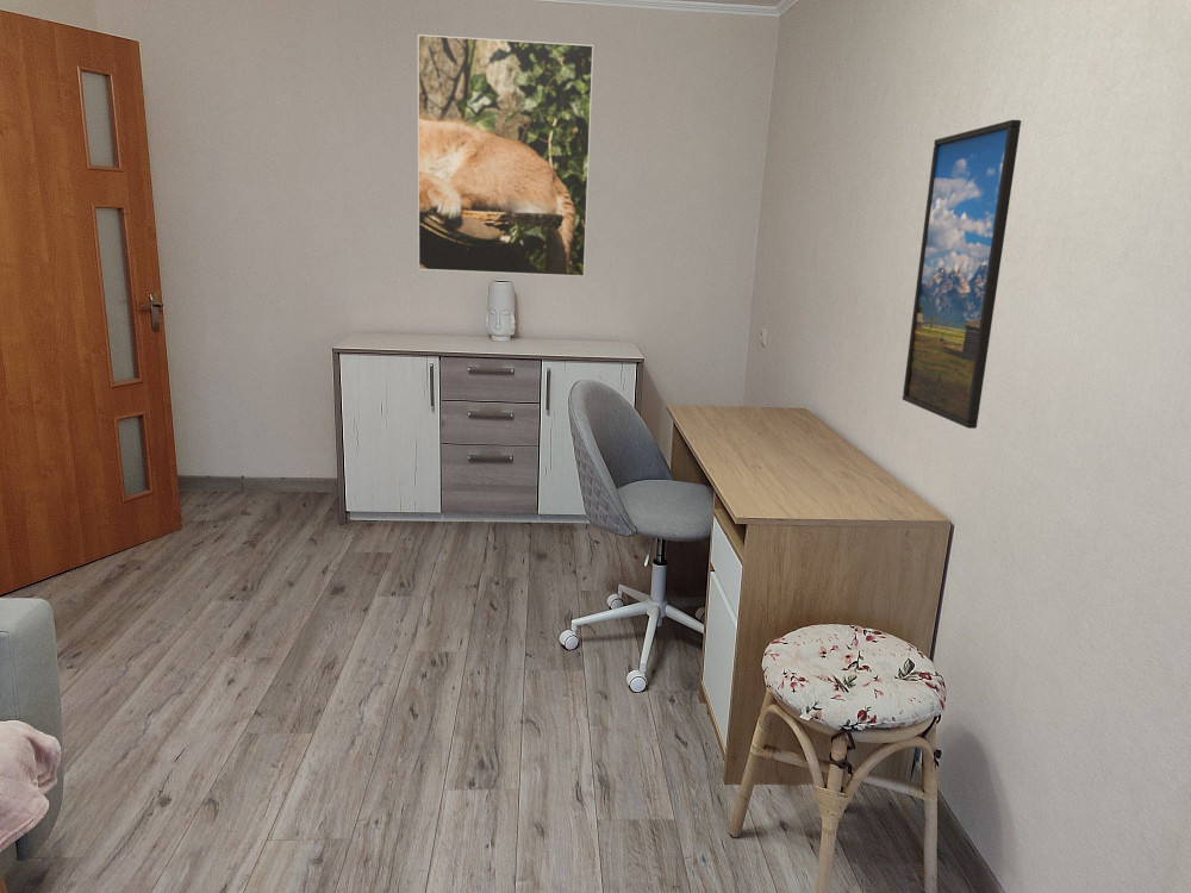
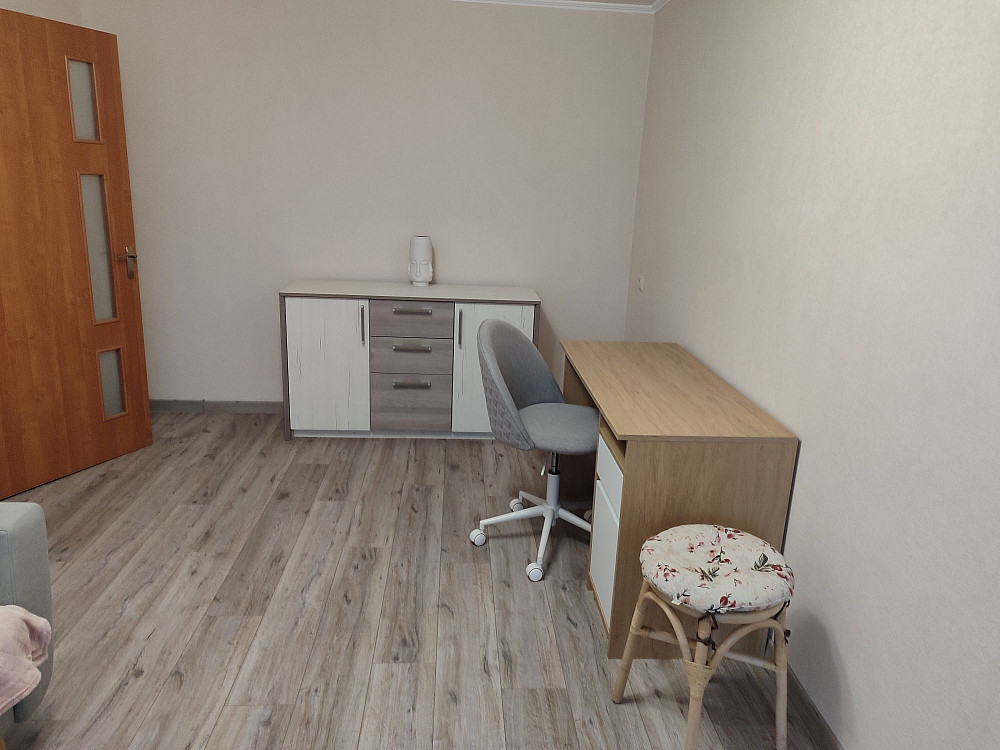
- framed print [902,119,1022,430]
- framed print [417,33,594,277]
